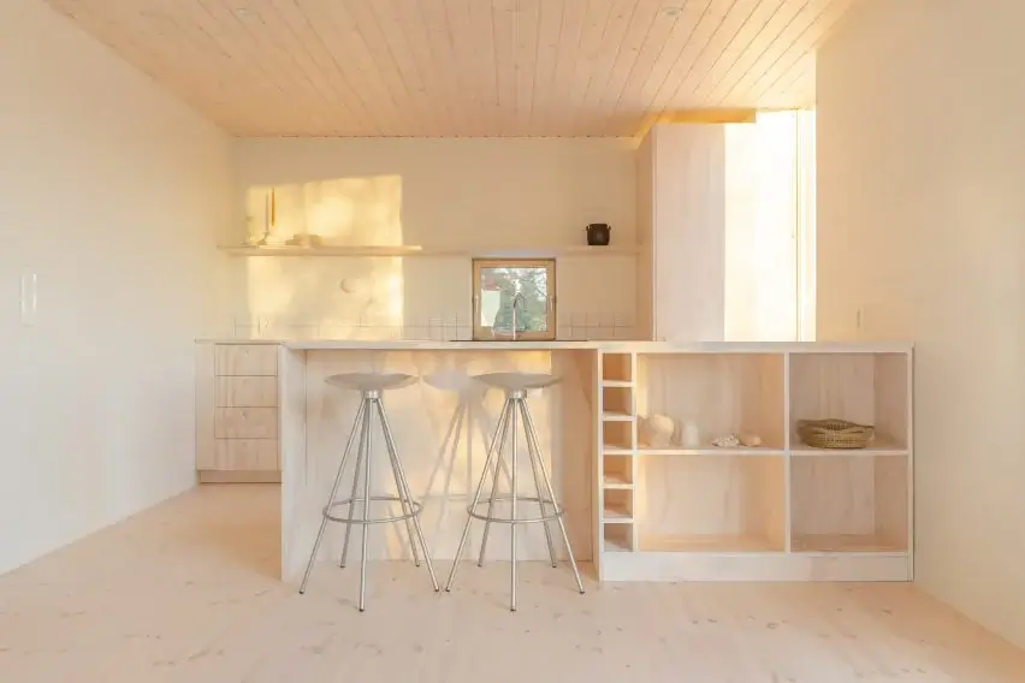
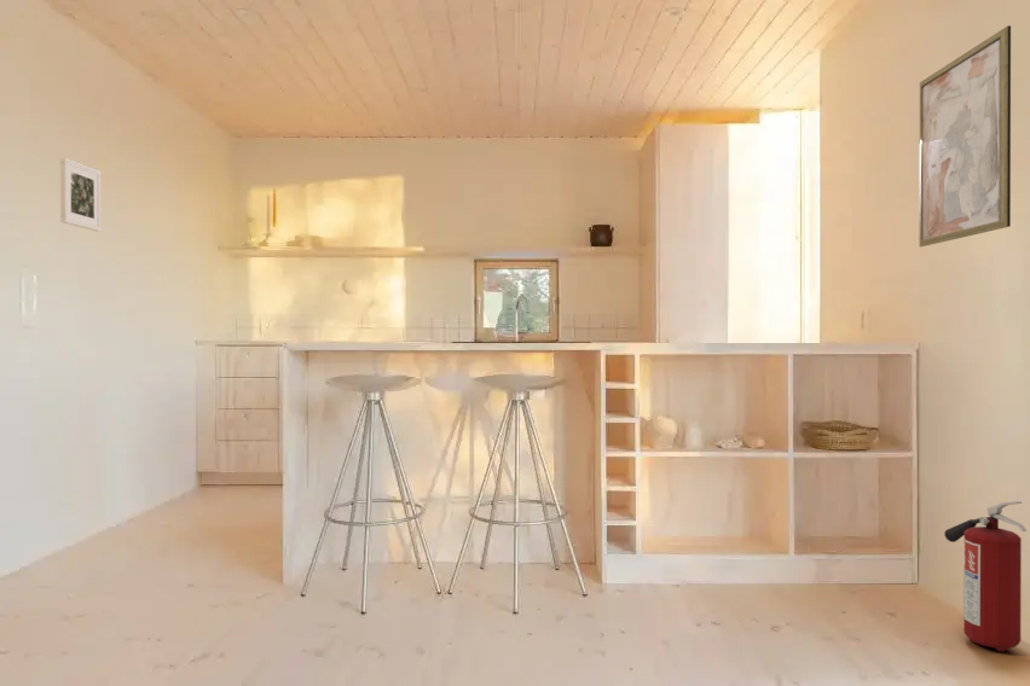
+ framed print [59,156,103,232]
+ wall art [918,24,1012,248]
+ fire extinguisher [943,500,1028,652]
